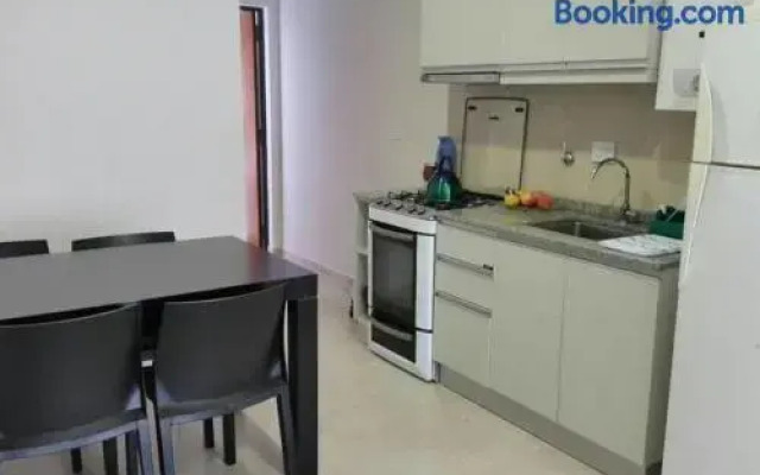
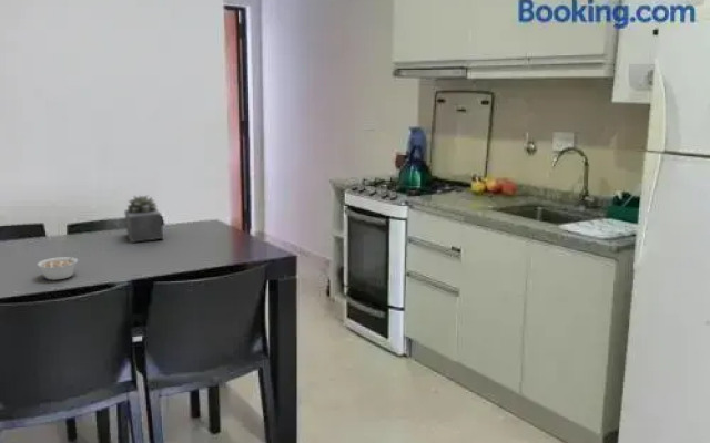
+ legume [37,251,79,281]
+ succulent plant [123,194,164,244]
